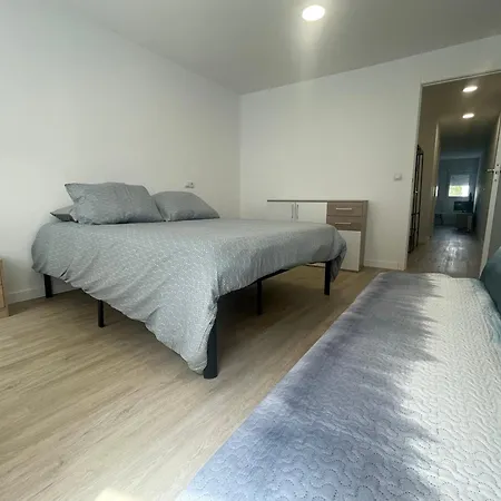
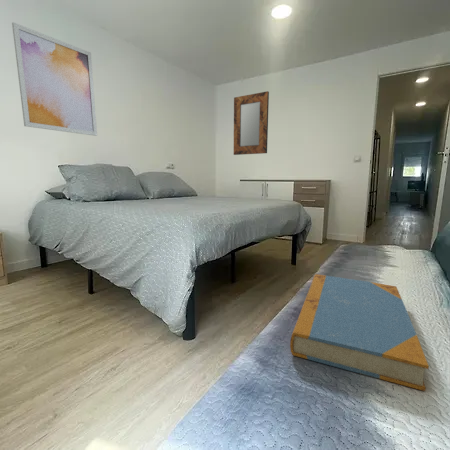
+ wall art [11,21,98,137]
+ home mirror [233,90,270,156]
+ book [289,273,430,392]
